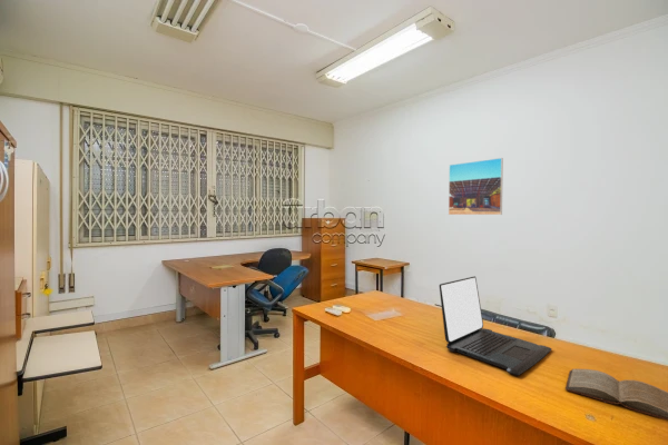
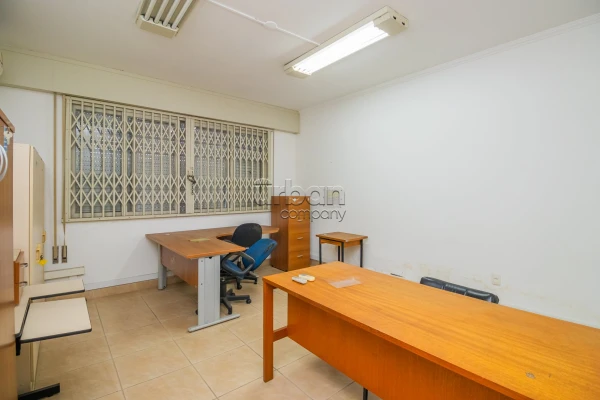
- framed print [448,157,504,216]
- book [564,368,668,422]
- laptop [439,276,552,376]
